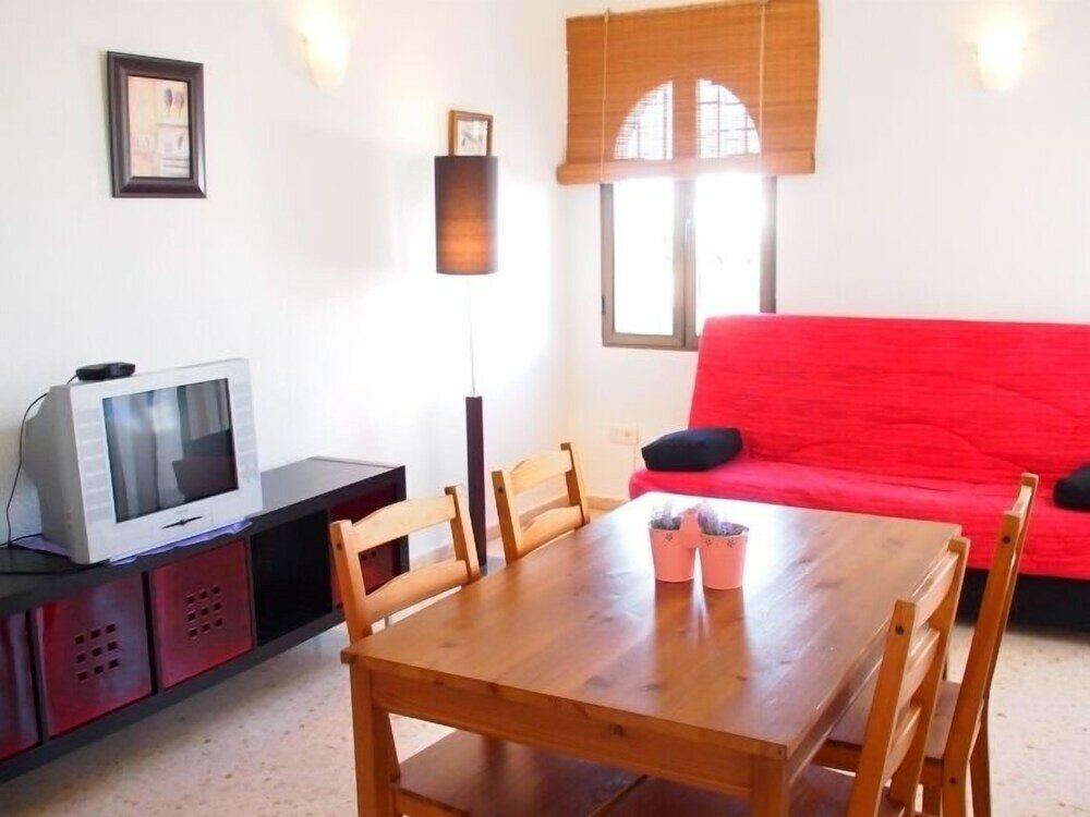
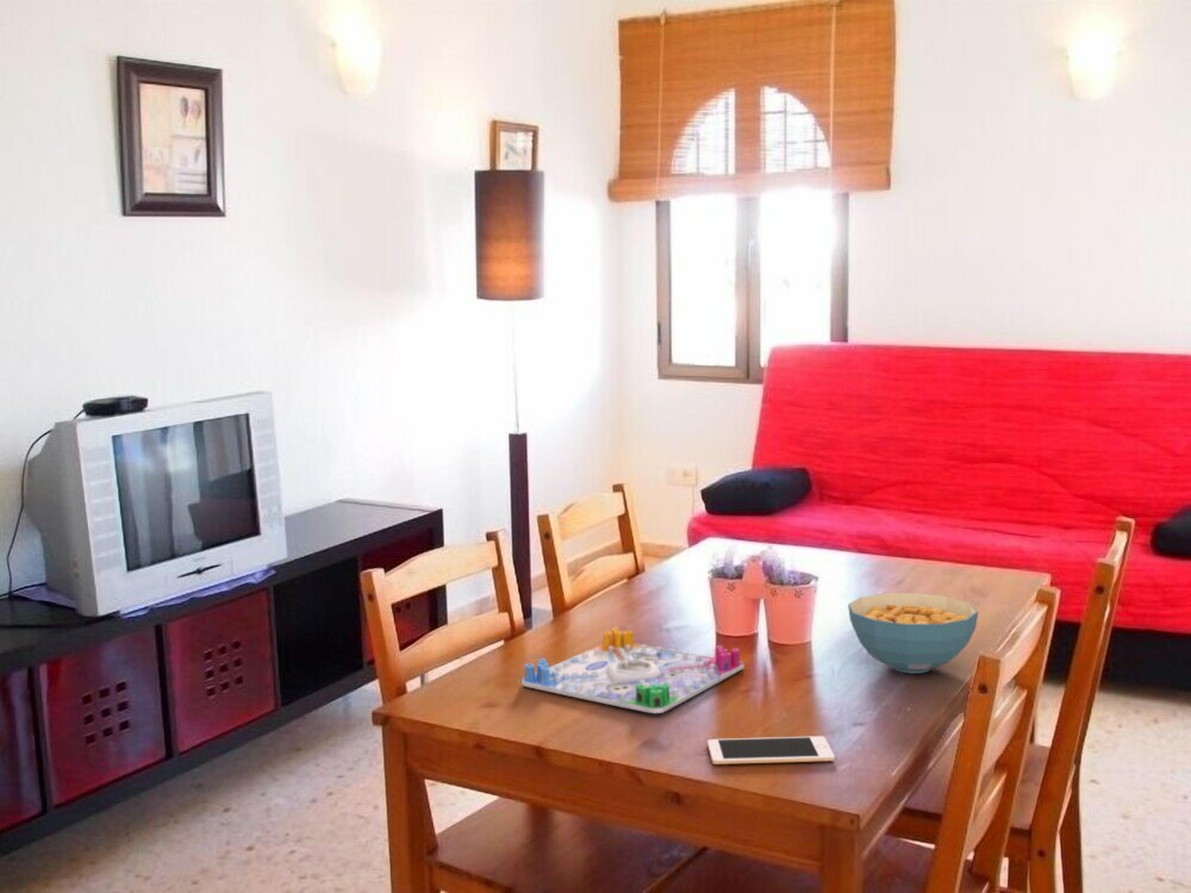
+ board game [520,626,746,714]
+ cell phone [706,735,836,766]
+ cereal bowl [847,592,979,674]
